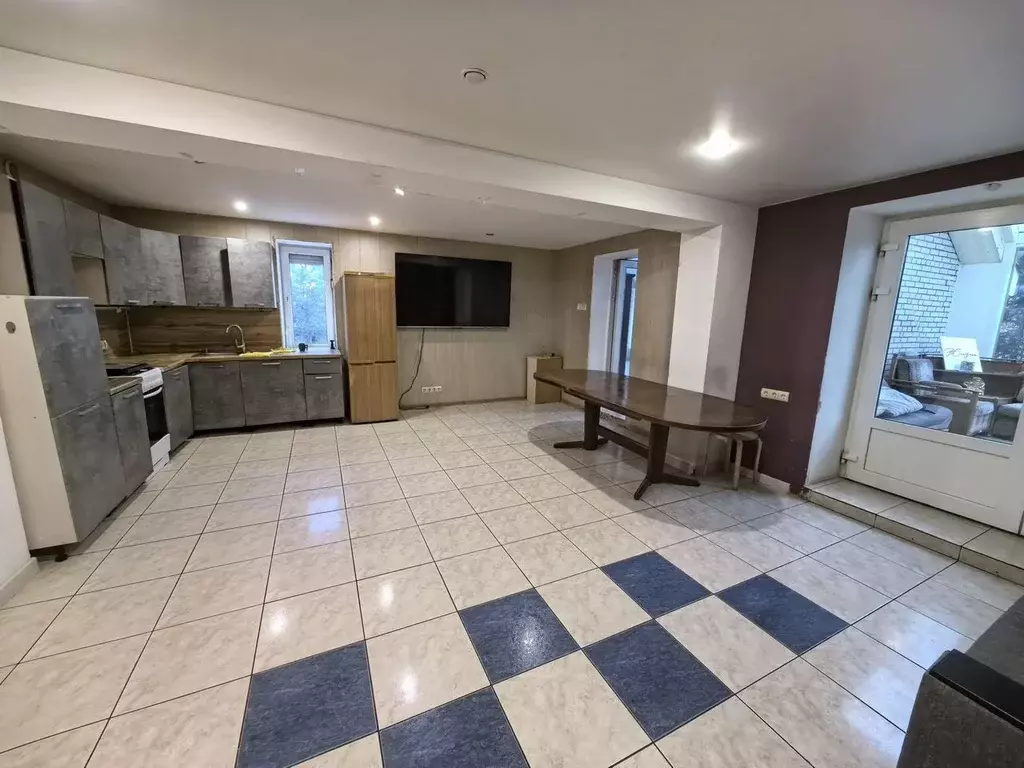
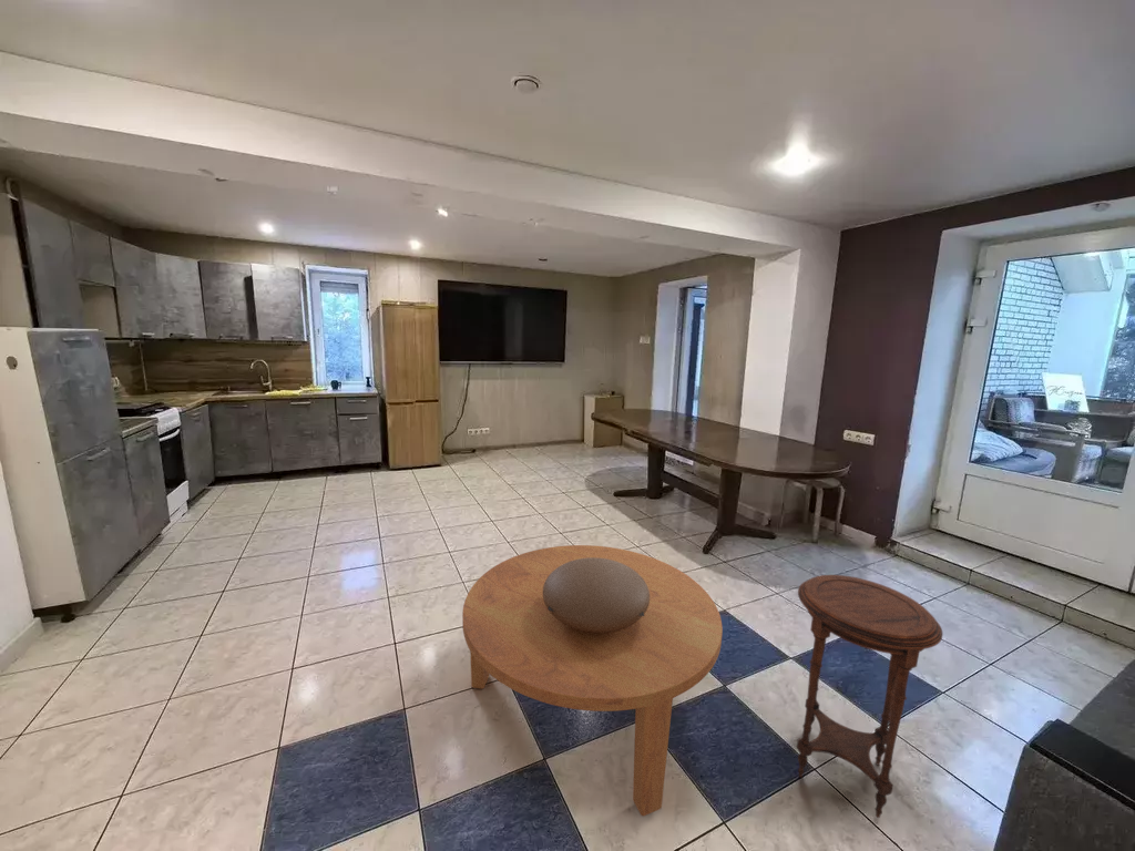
+ coffee table [461,544,724,818]
+ side table [796,574,944,819]
+ decorative bowl [543,557,650,633]
